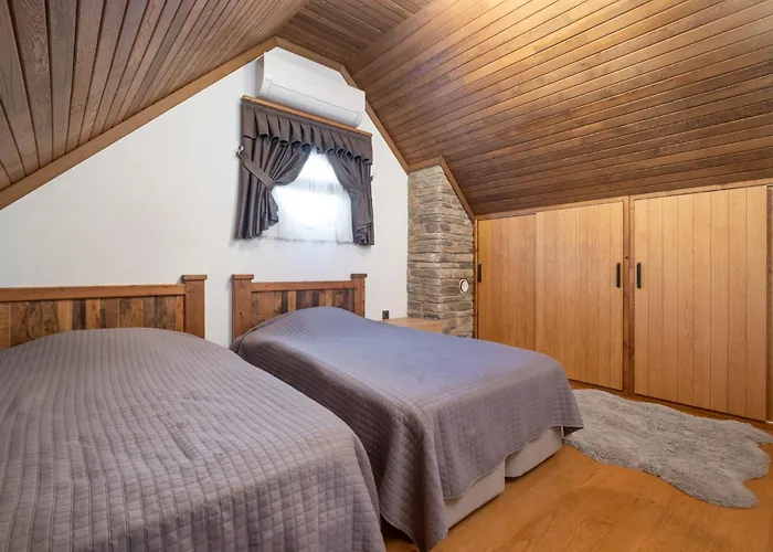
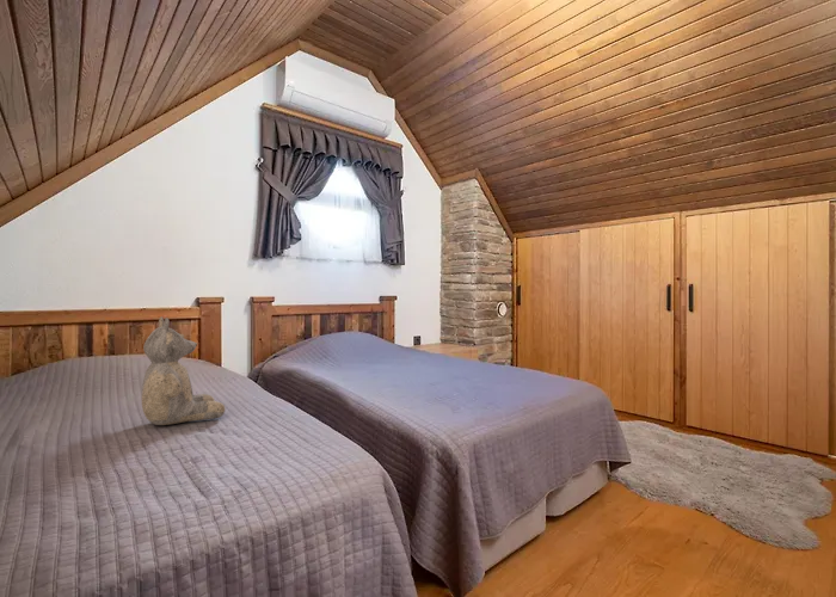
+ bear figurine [140,315,227,426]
